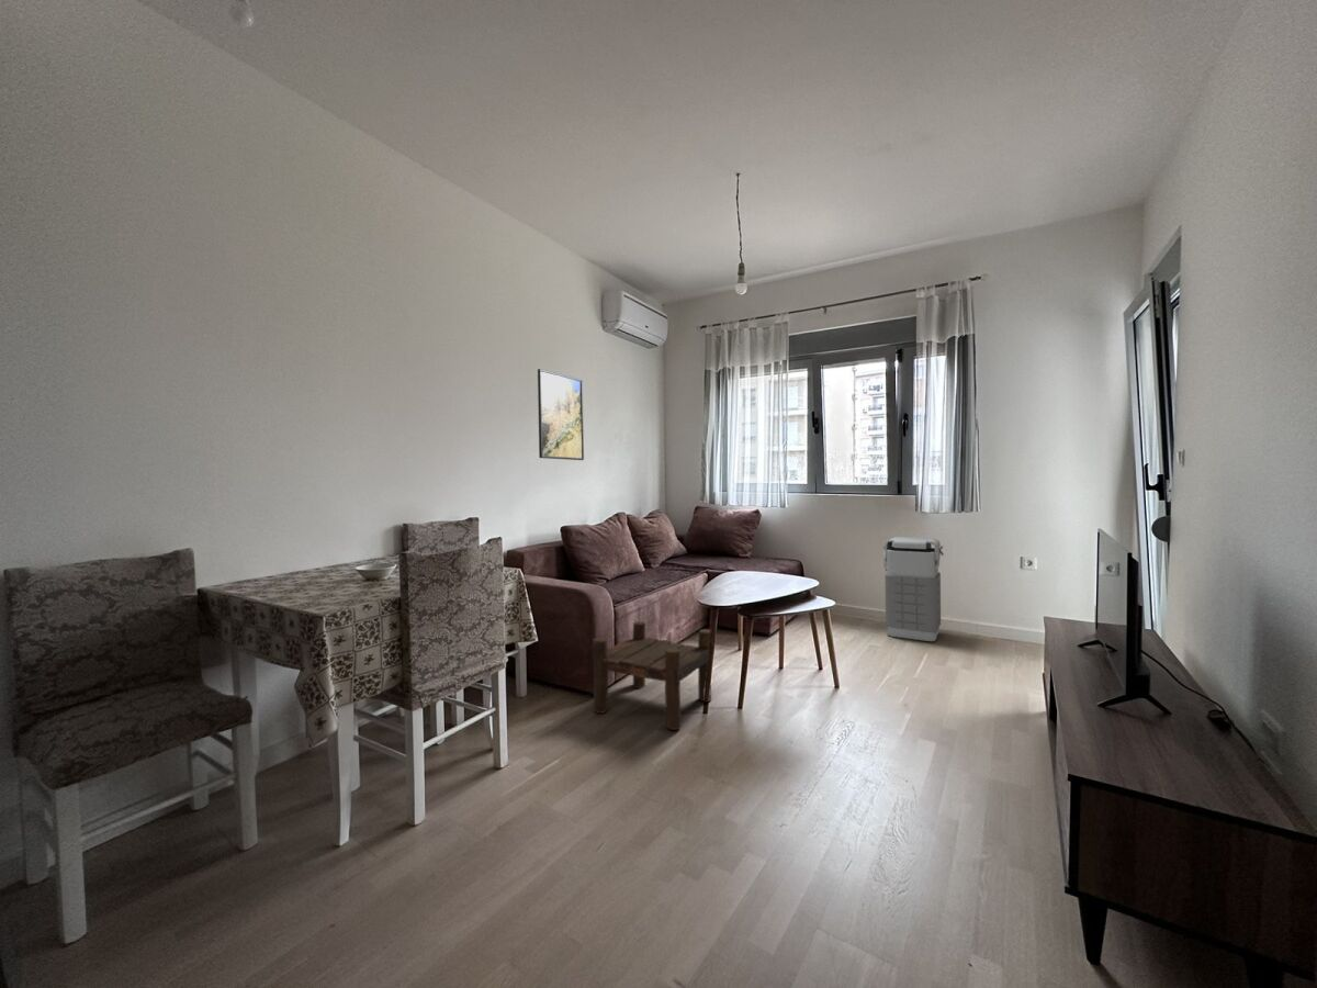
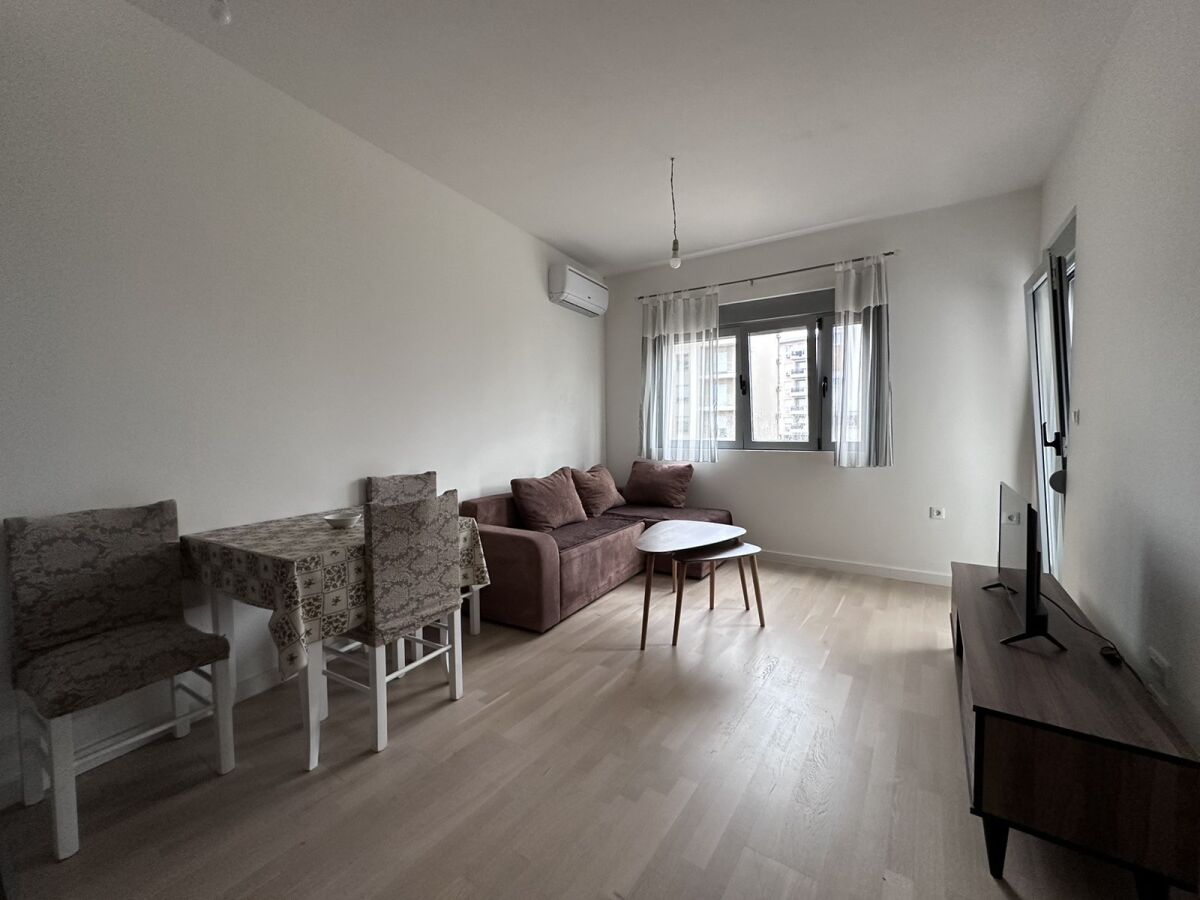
- grenade [882,536,945,642]
- stool [590,620,712,731]
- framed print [537,368,585,461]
